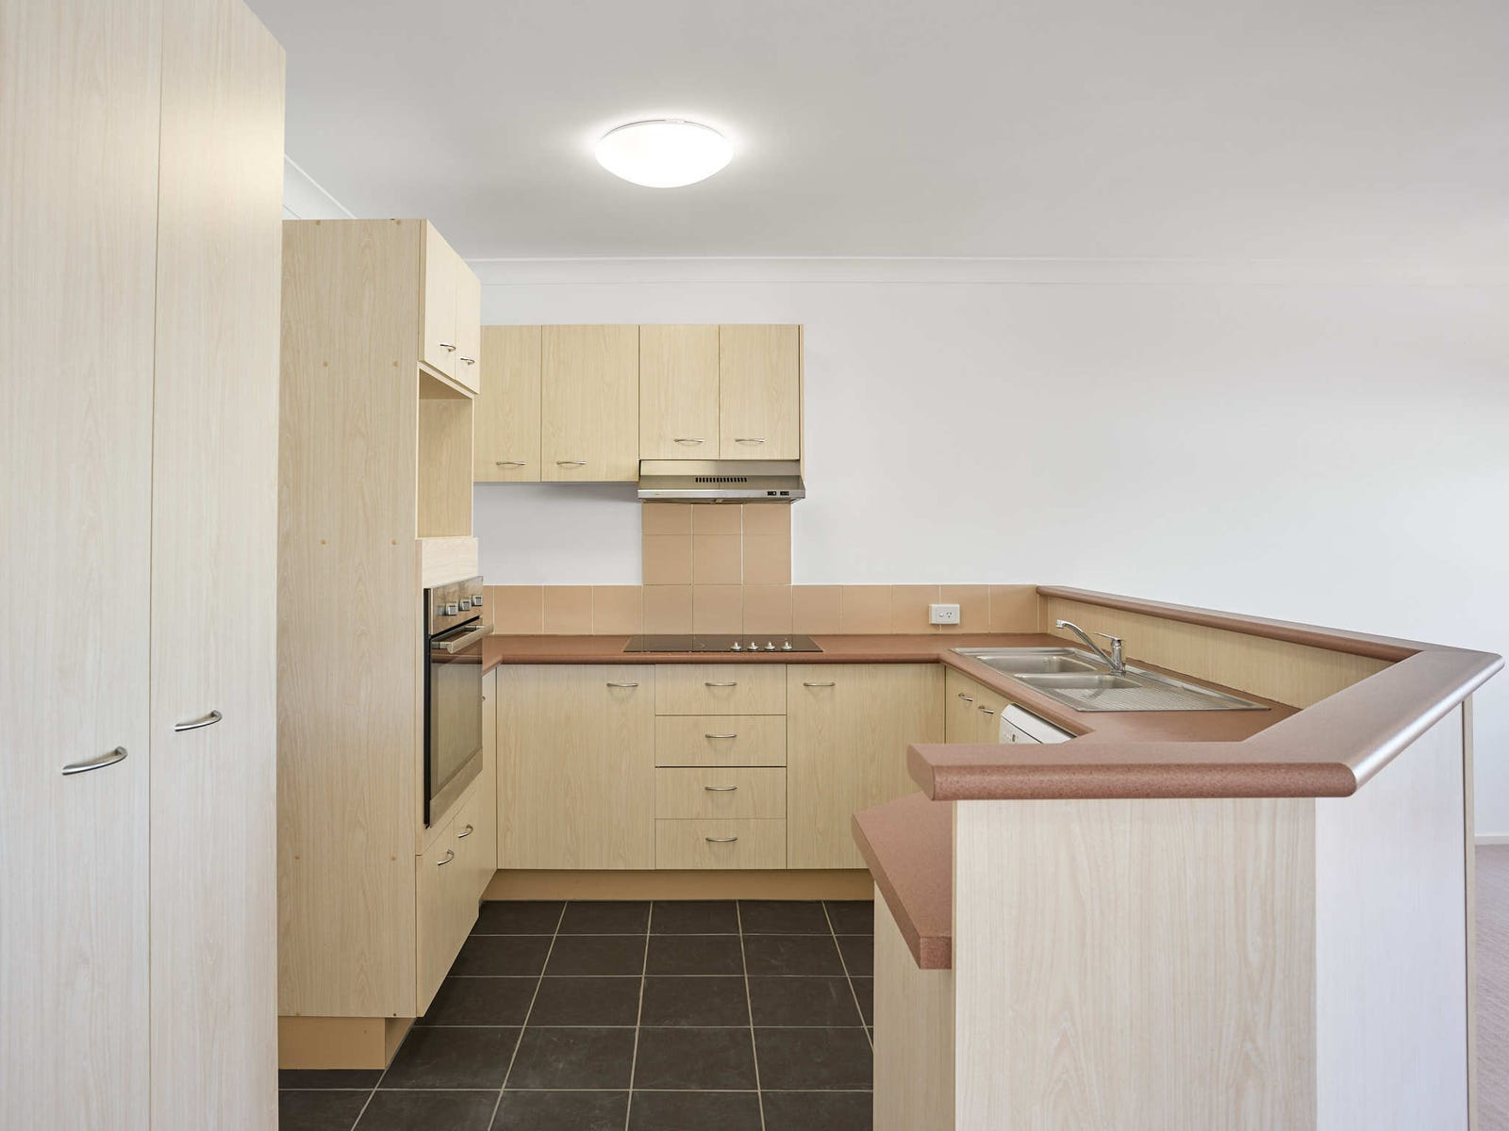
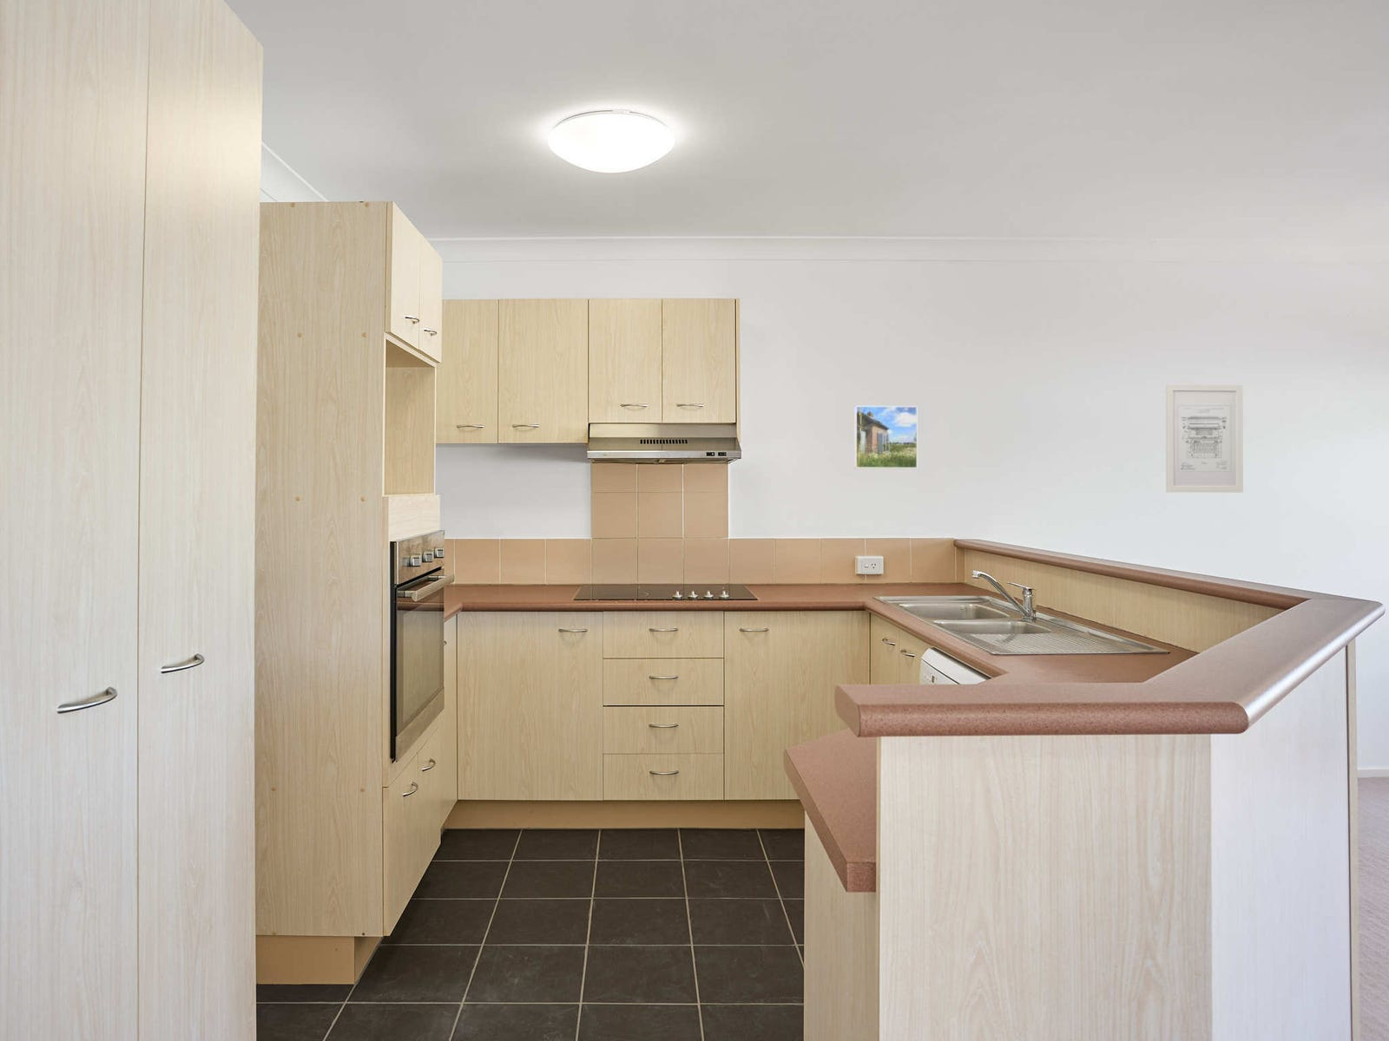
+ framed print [853,405,919,469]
+ wall art [1165,384,1244,493]
